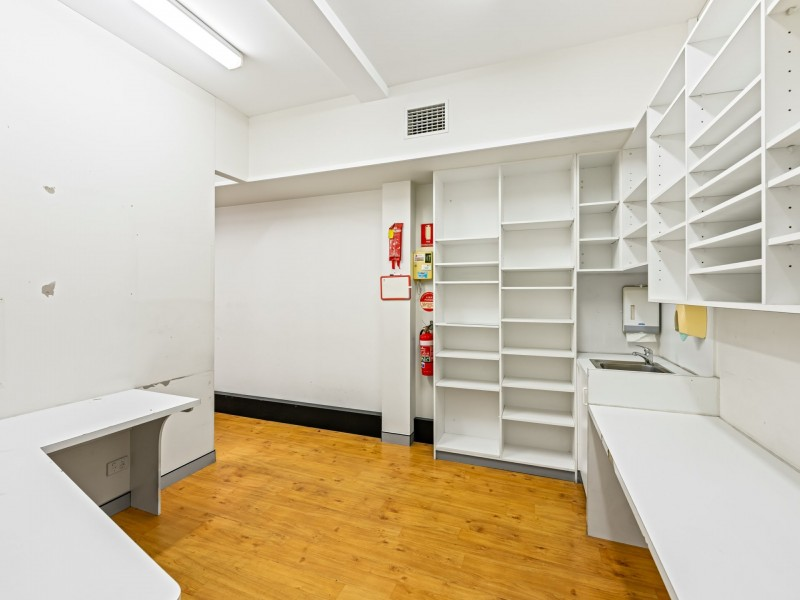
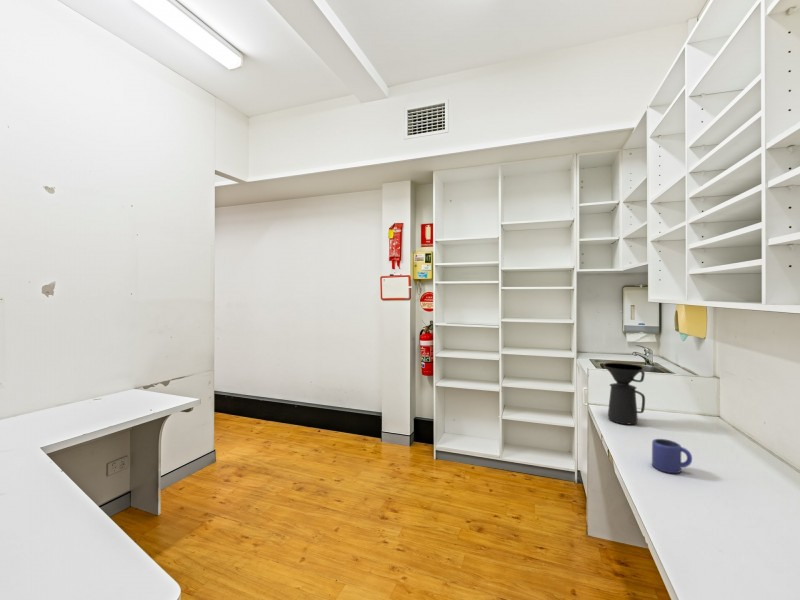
+ mug [651,438,693,474]
+ coffee maker [603,362,646,425]
